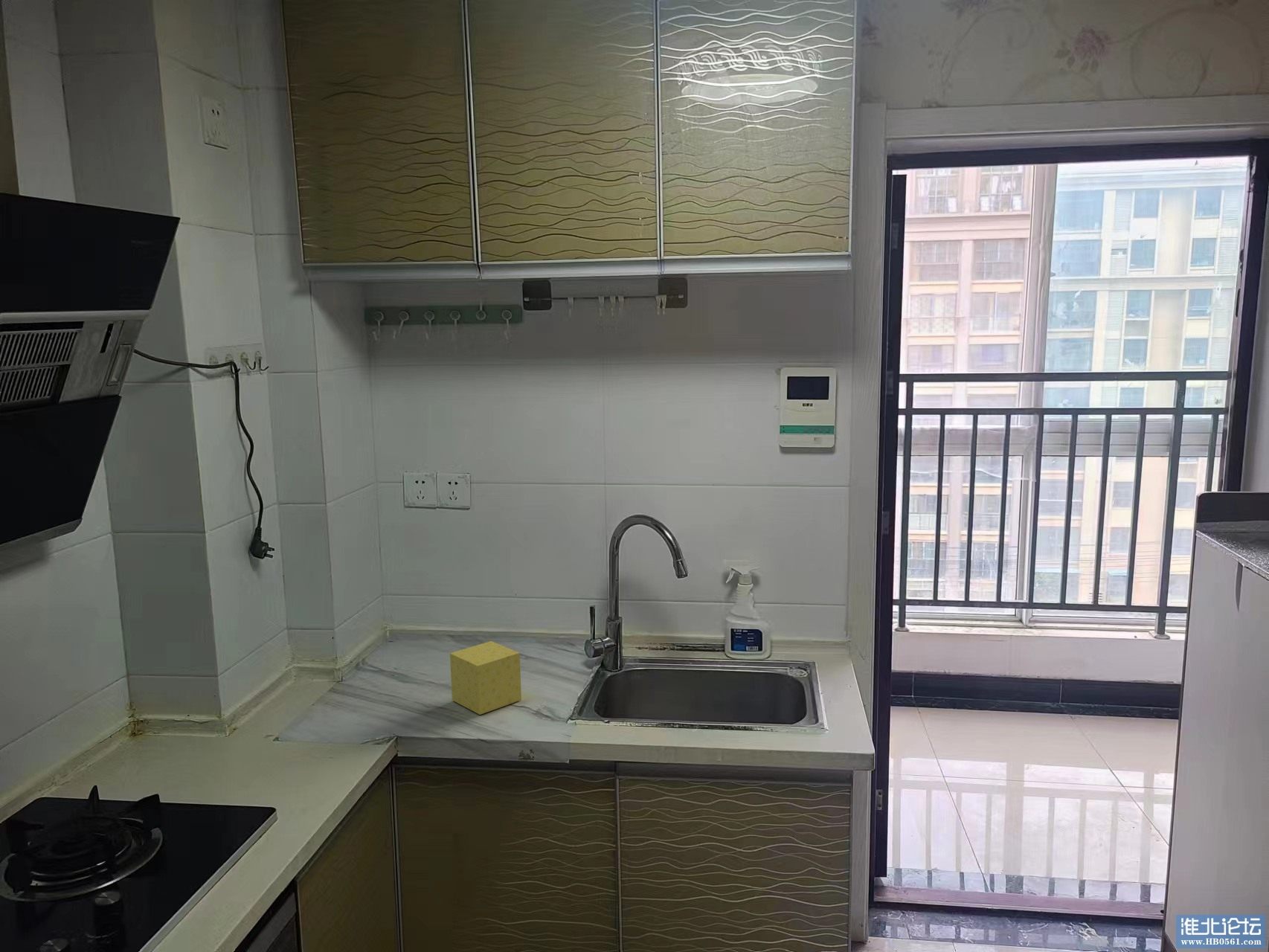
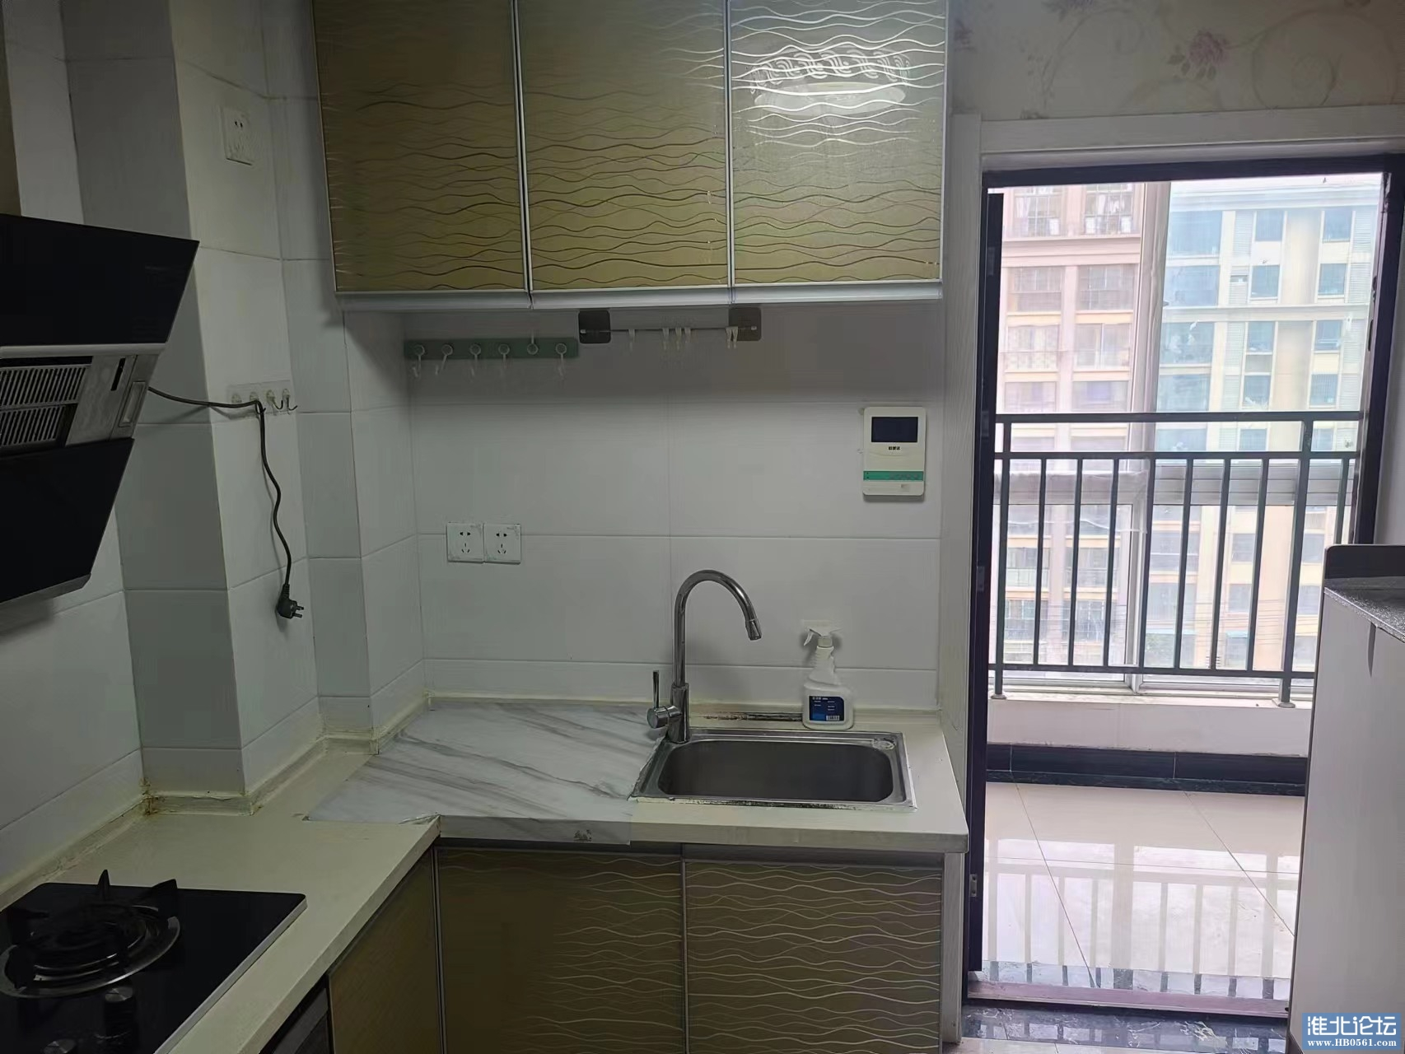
- sponge [449,640,522,715]
